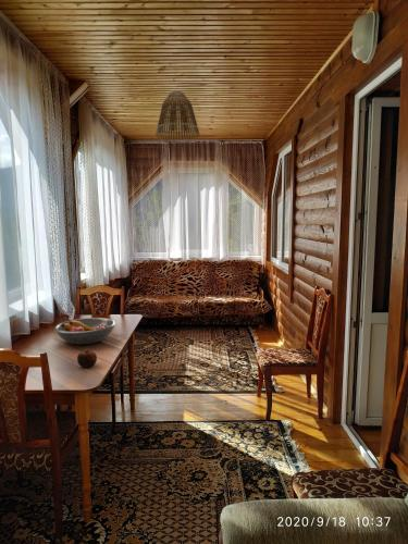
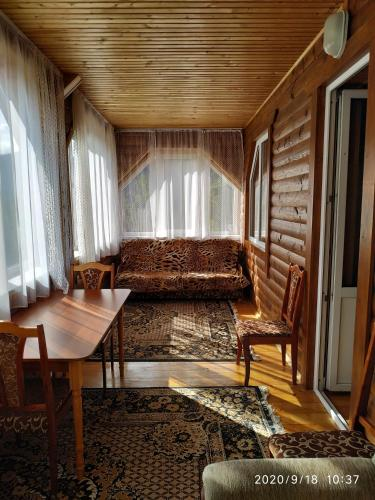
- apple [76,349,98,369]
- fruit bowl [53,317,116,345]
- lamp shade [154,90,201,141]
